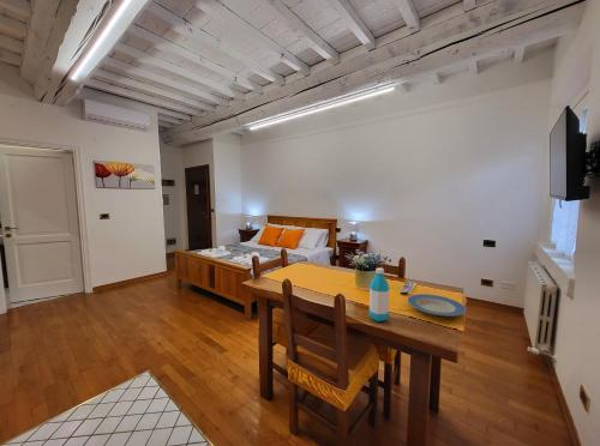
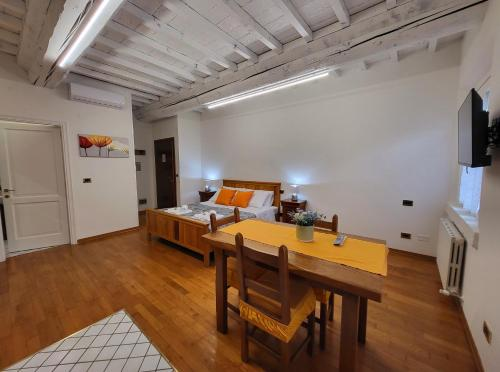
- water bottle [368,267,391,323]
- plate [406,293,467,317]
